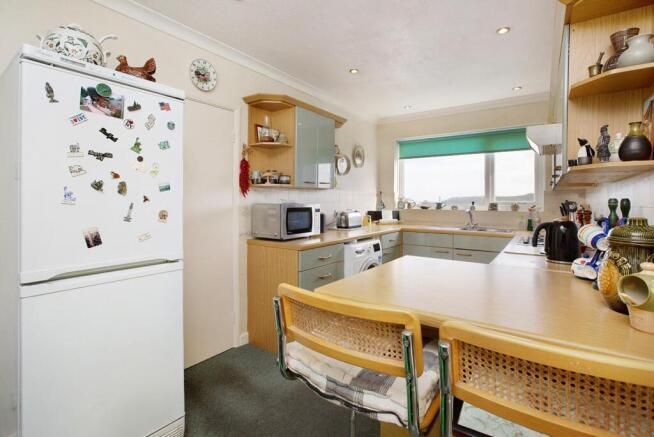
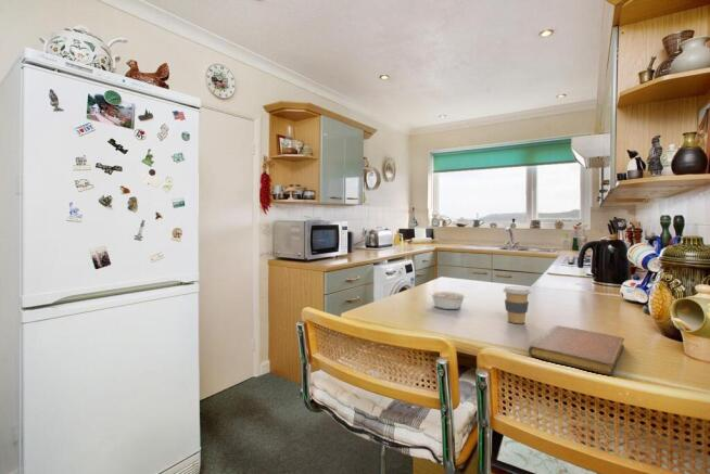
+ legume [429,291,468,310]
+ coffee cup [503,285,532,324]
+ notebook [528,324,625,376]
